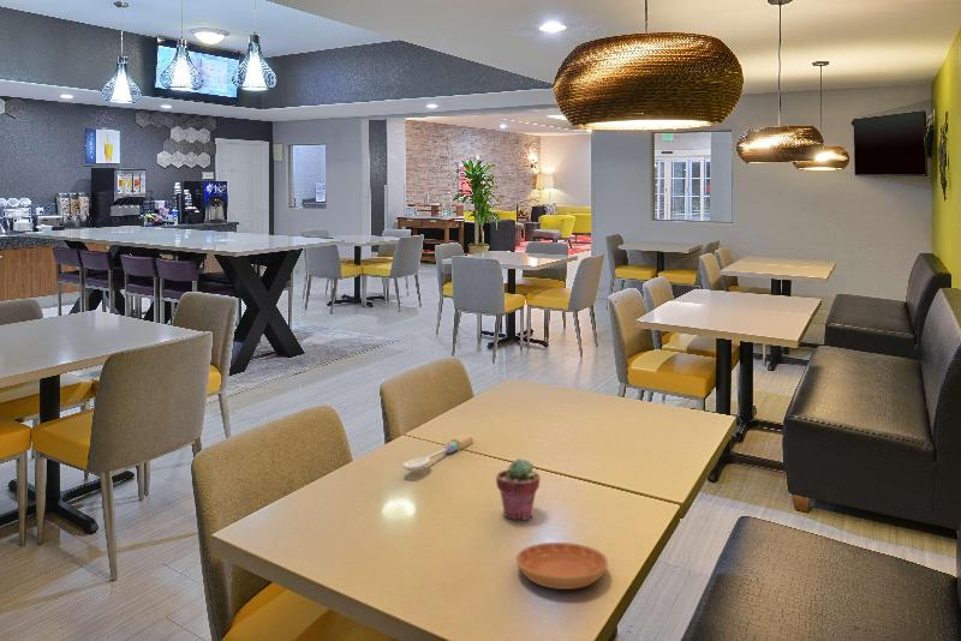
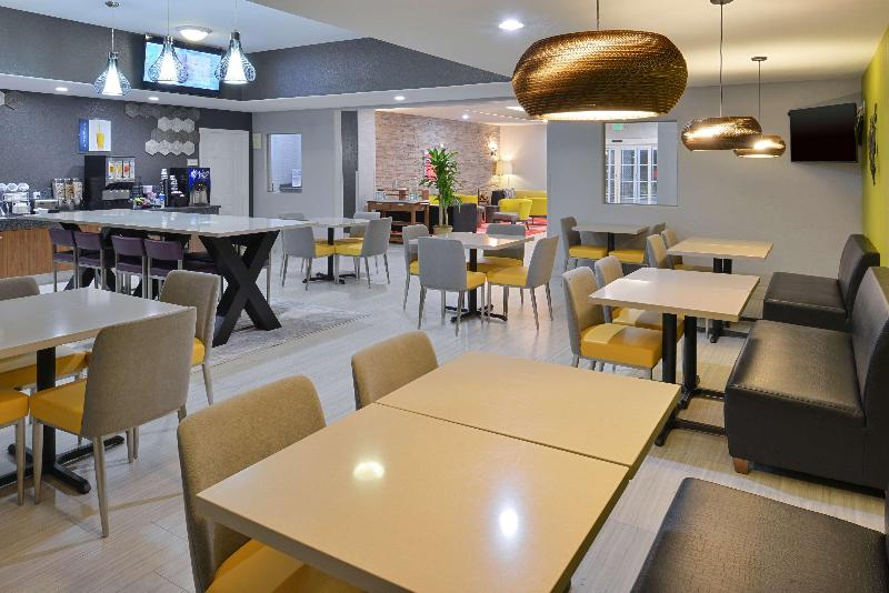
- spoon [401,432,474,472]
- saucer [515,541,609,591]
- potted succulent [495,457,541,521]
